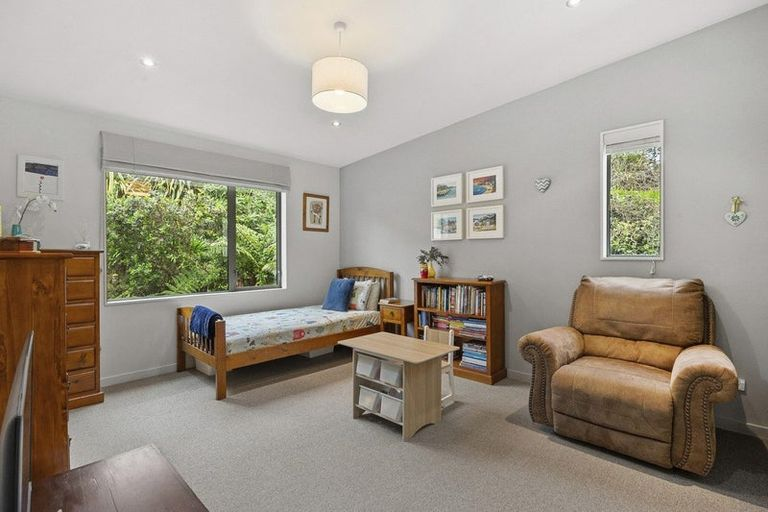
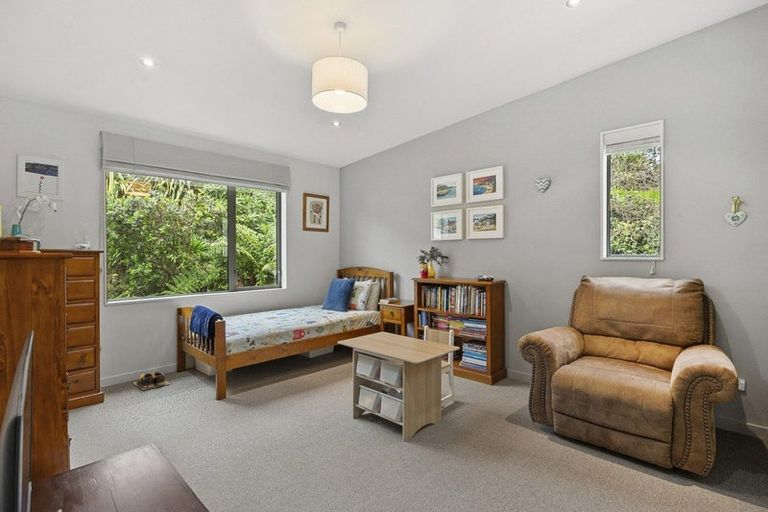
+ shoes [132,370,171,391]
